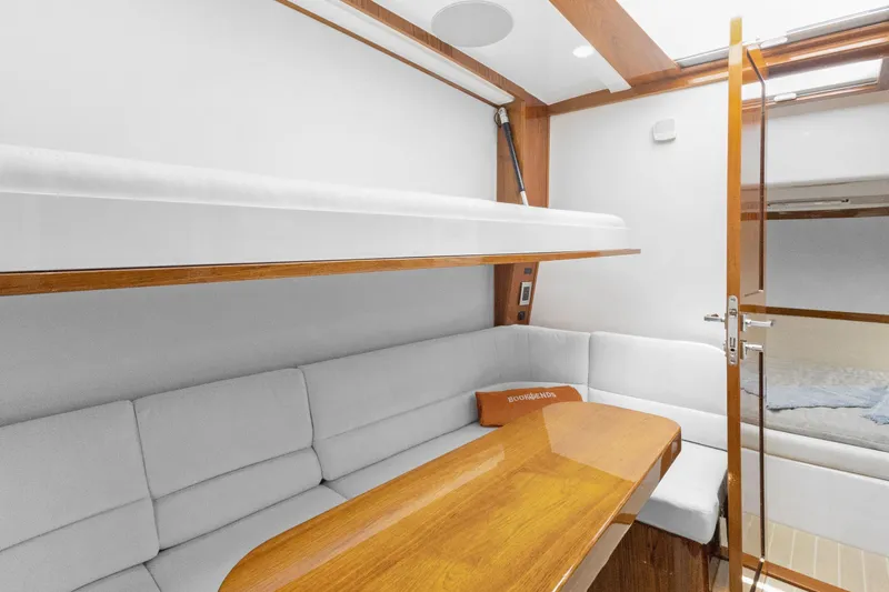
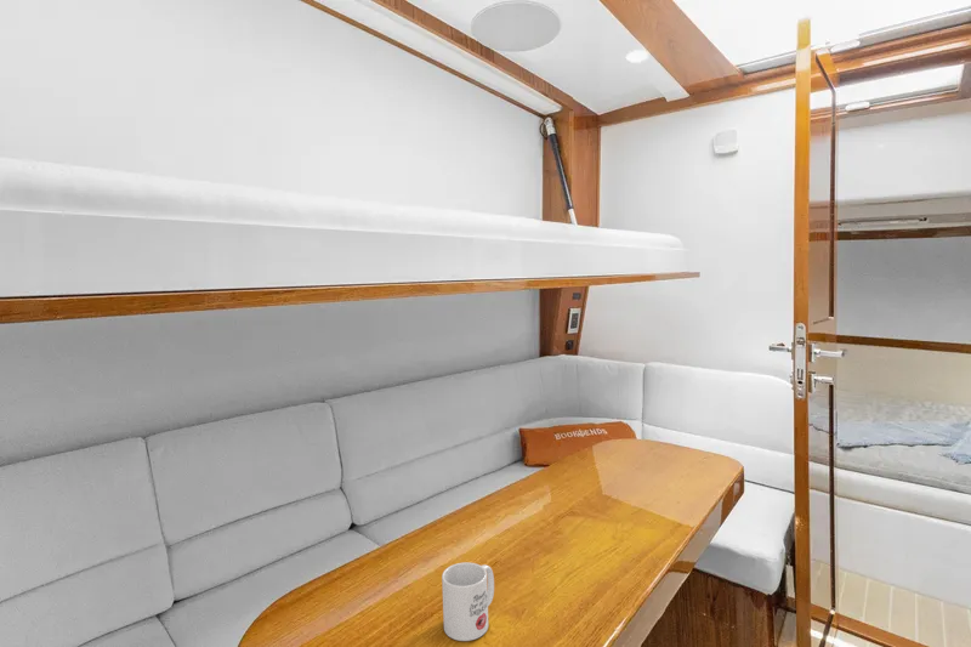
+ mug [441,561,495,642]
